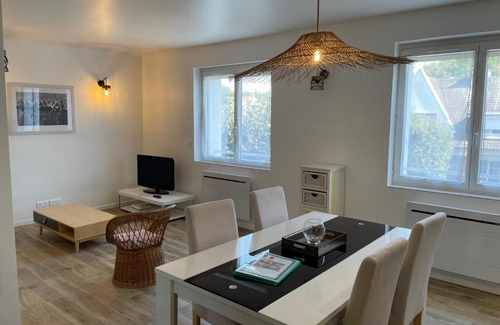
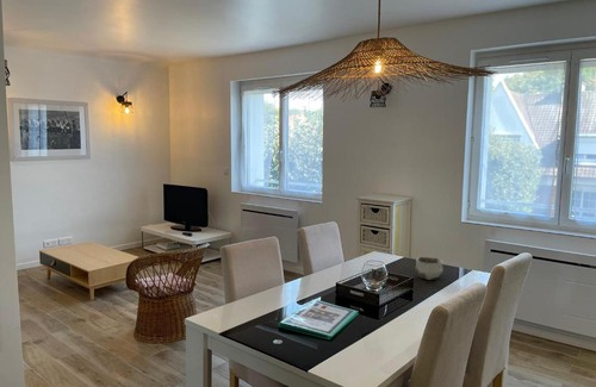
+ ceramic bowl [414,256,445,281]
